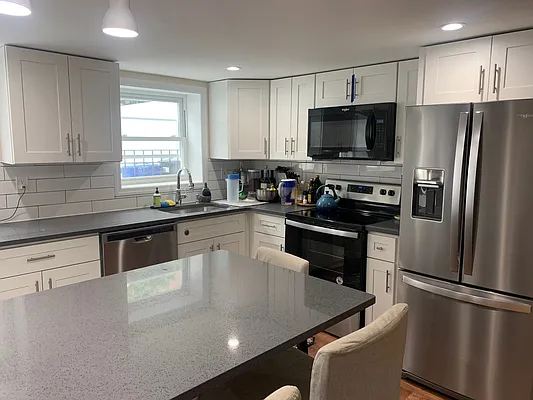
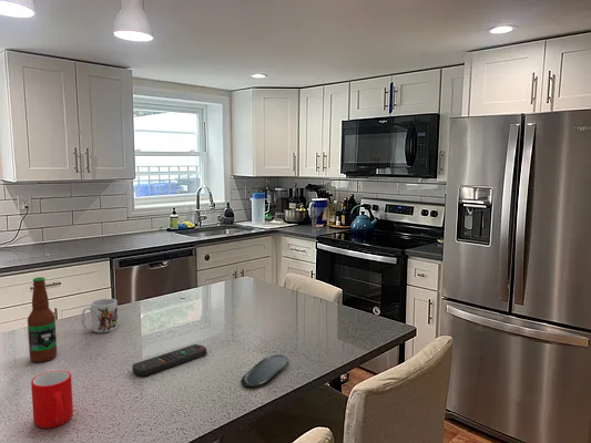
+ oval tray [241,353,288,388]
+ remote control [131,343,207,377]
+ bottle [27,276,58,363]
+ mug [81,298,119,333]
+ cup [30,370,74,430]
